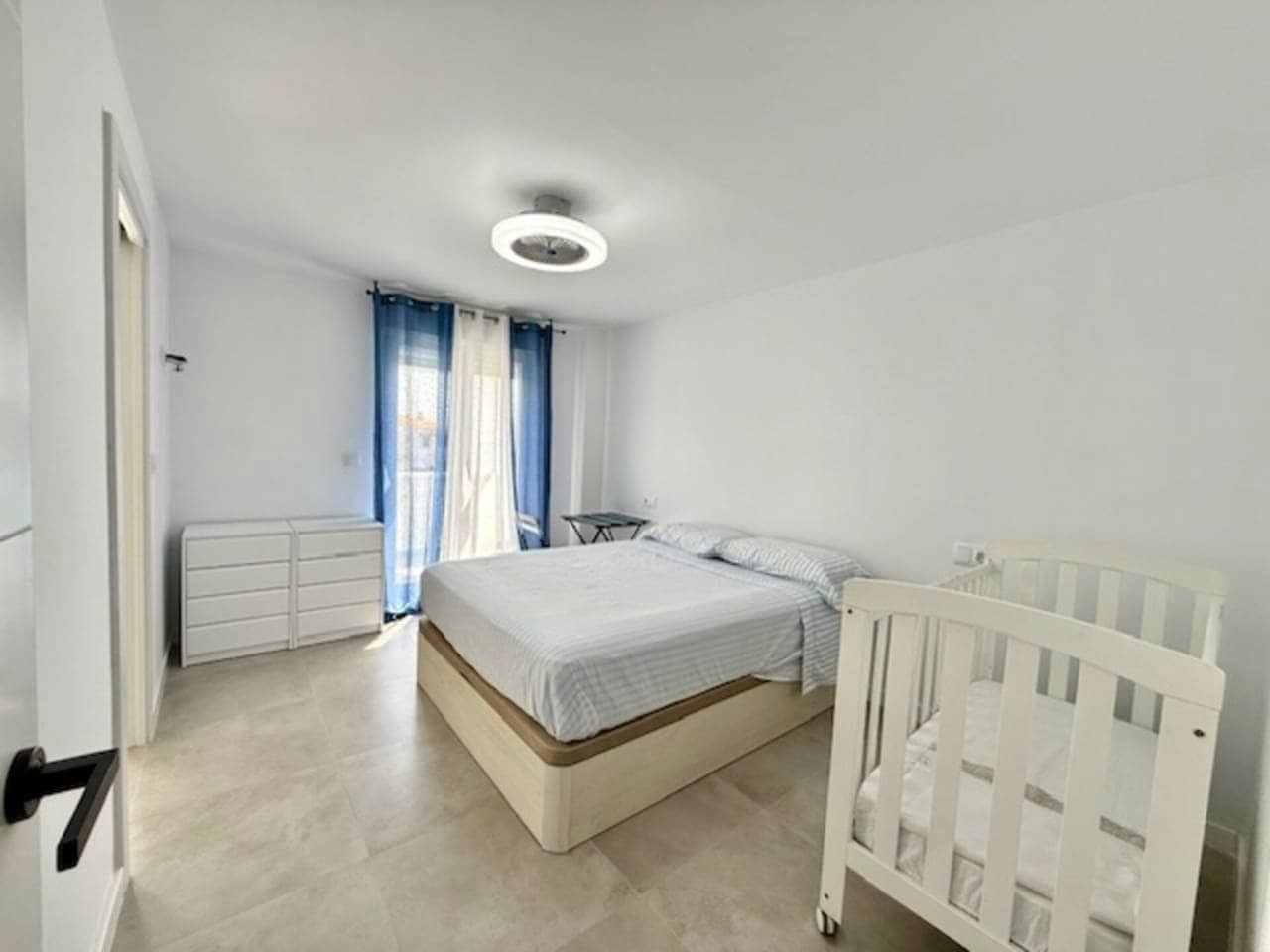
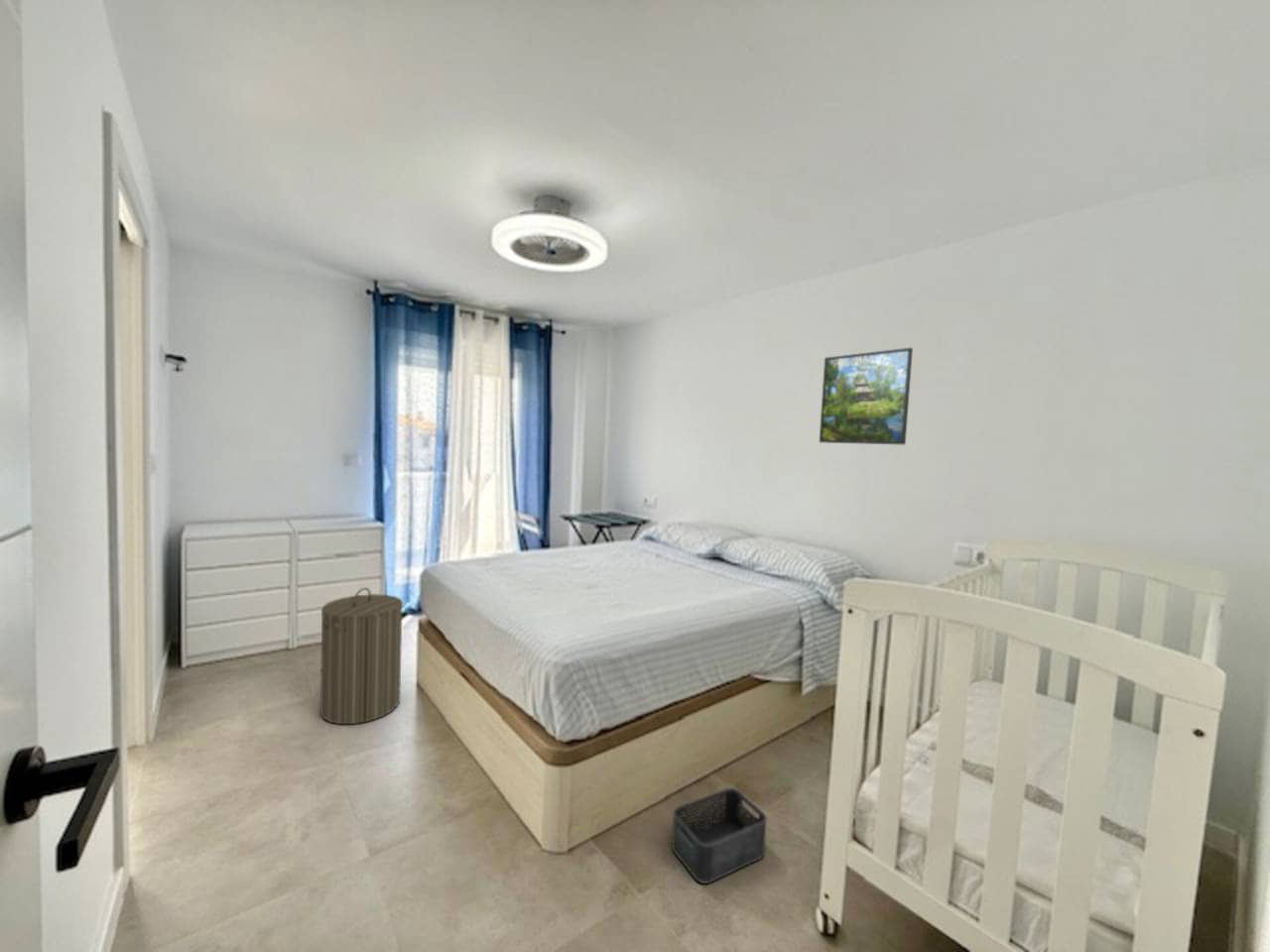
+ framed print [819,347,914,445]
+ laundry hamper [319,587,404,725]
+ storage bin [671,787,768,885]
